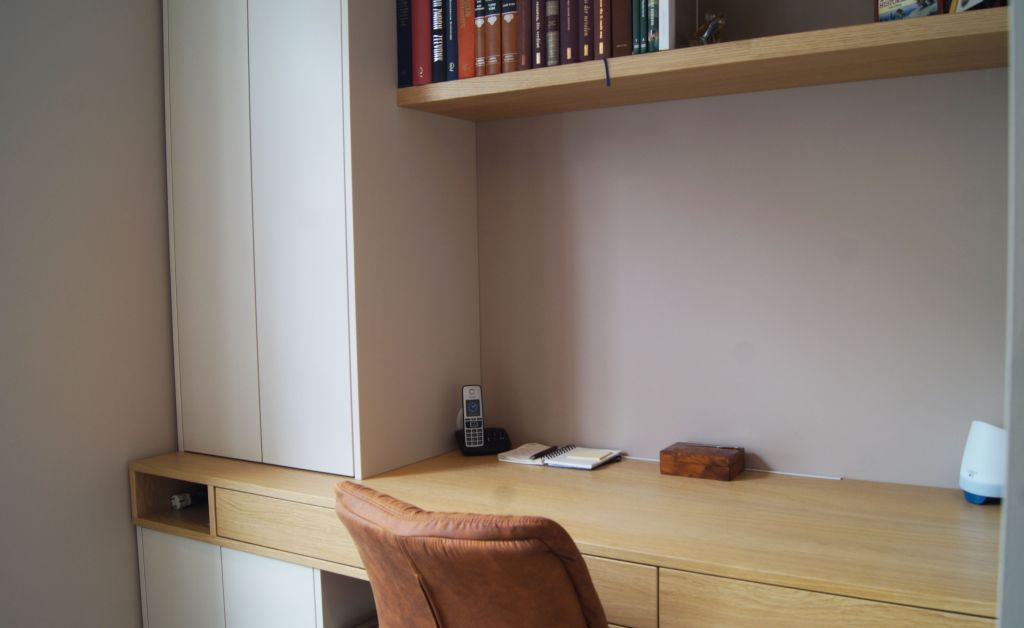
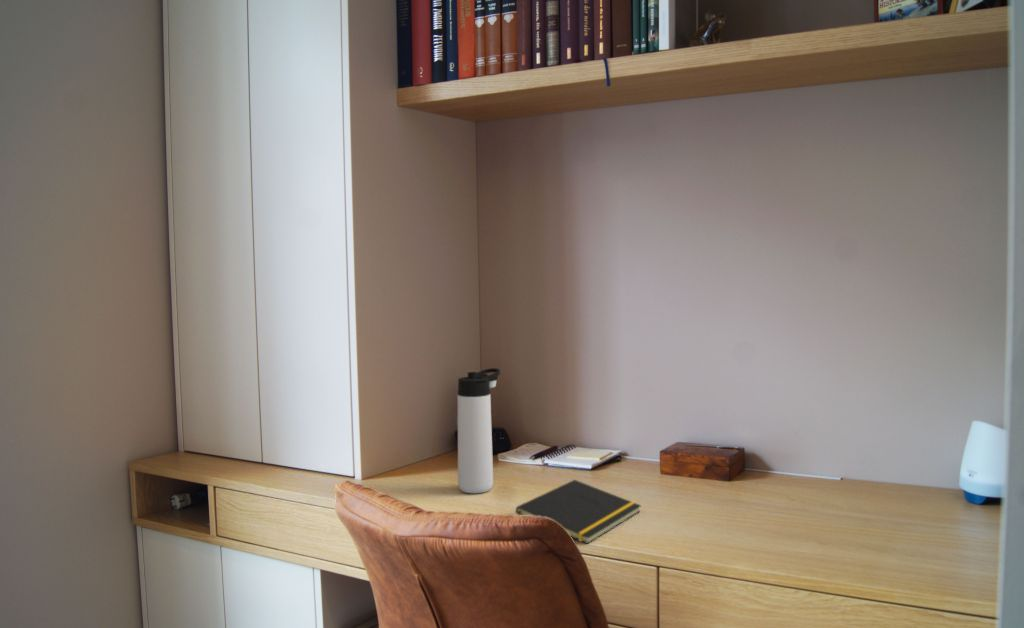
+ thermos bottle [457,367,501,494]
+ notepad [515,479,642,545]
